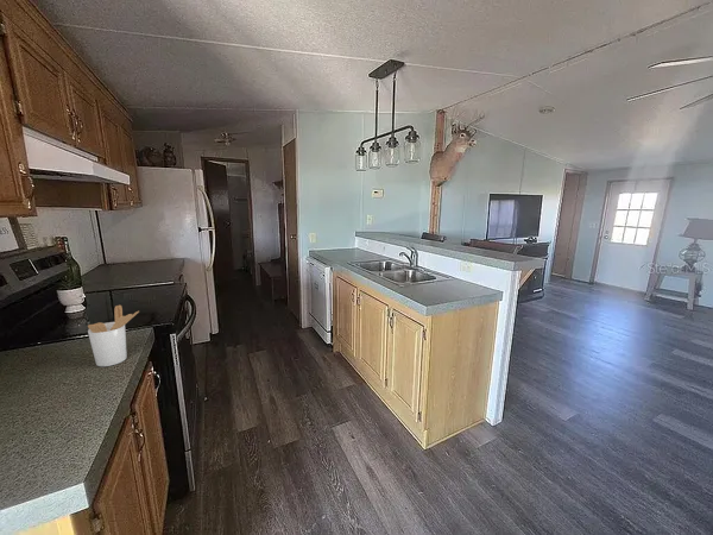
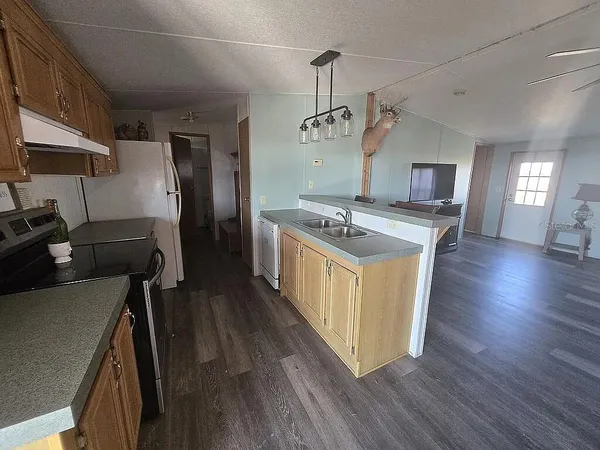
- utensil holder [87,304,140,367]
